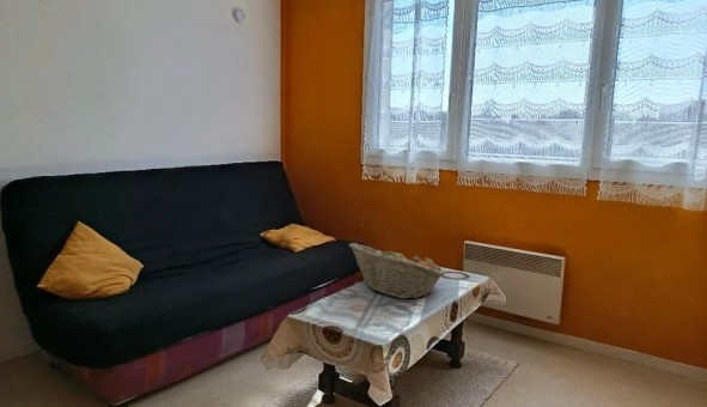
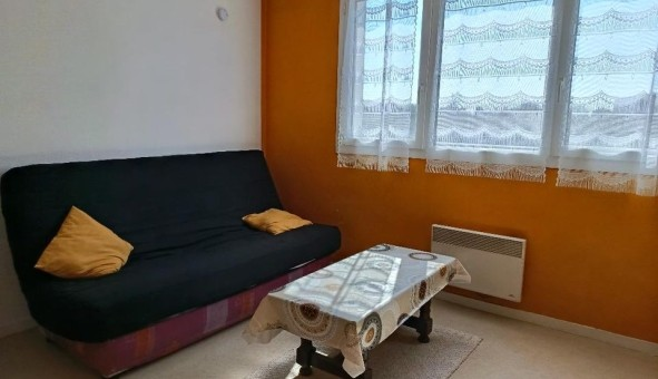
- fruit basket [348,242,446,300]
